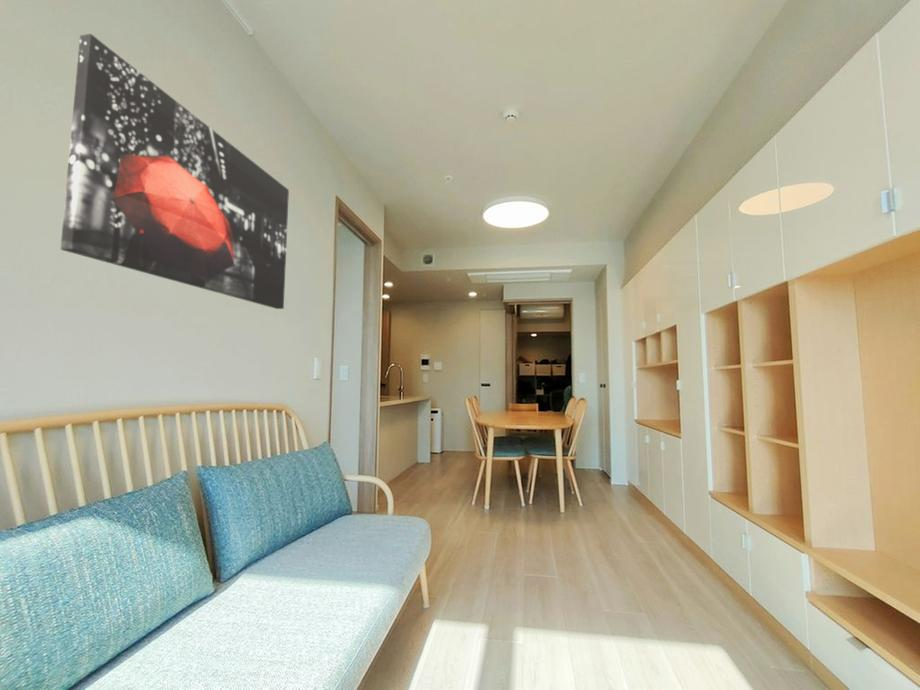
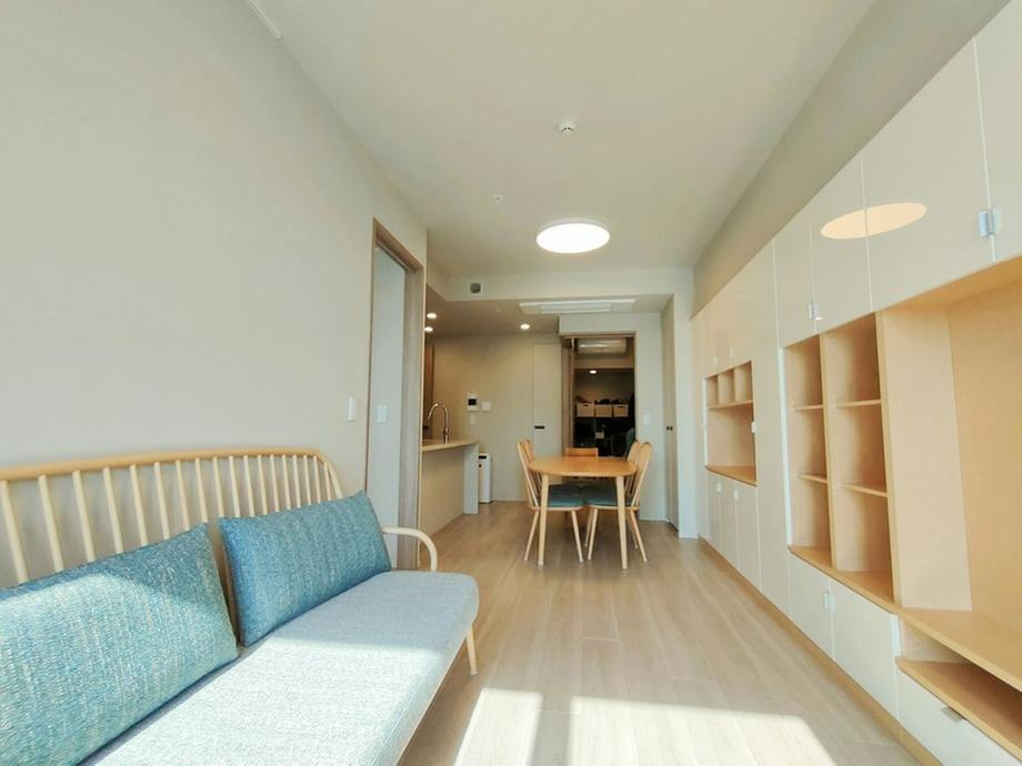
- wall art [60,33,290,310]
